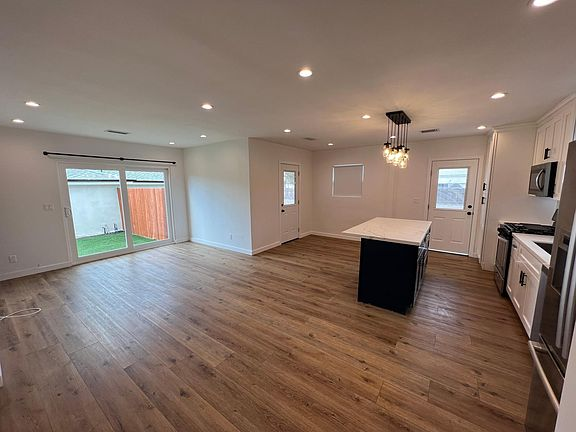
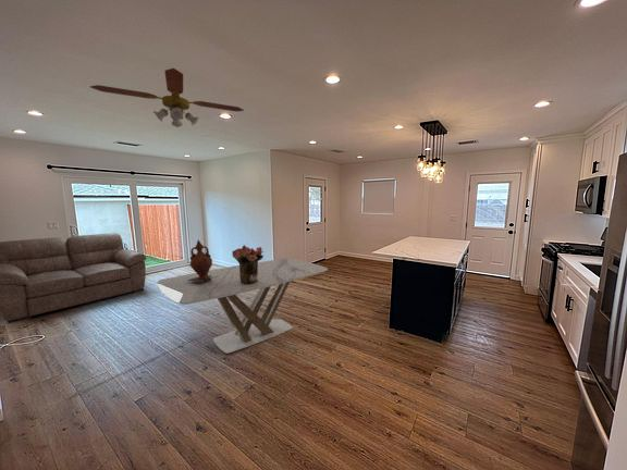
+ ceiling fan [89,67,245,128]
+ lidded ewer [187,239,218,283]
+ dining table [157,258,329,355]
+ bouquet [231,244,265,284]
+ sofa [0,232,147,324]
